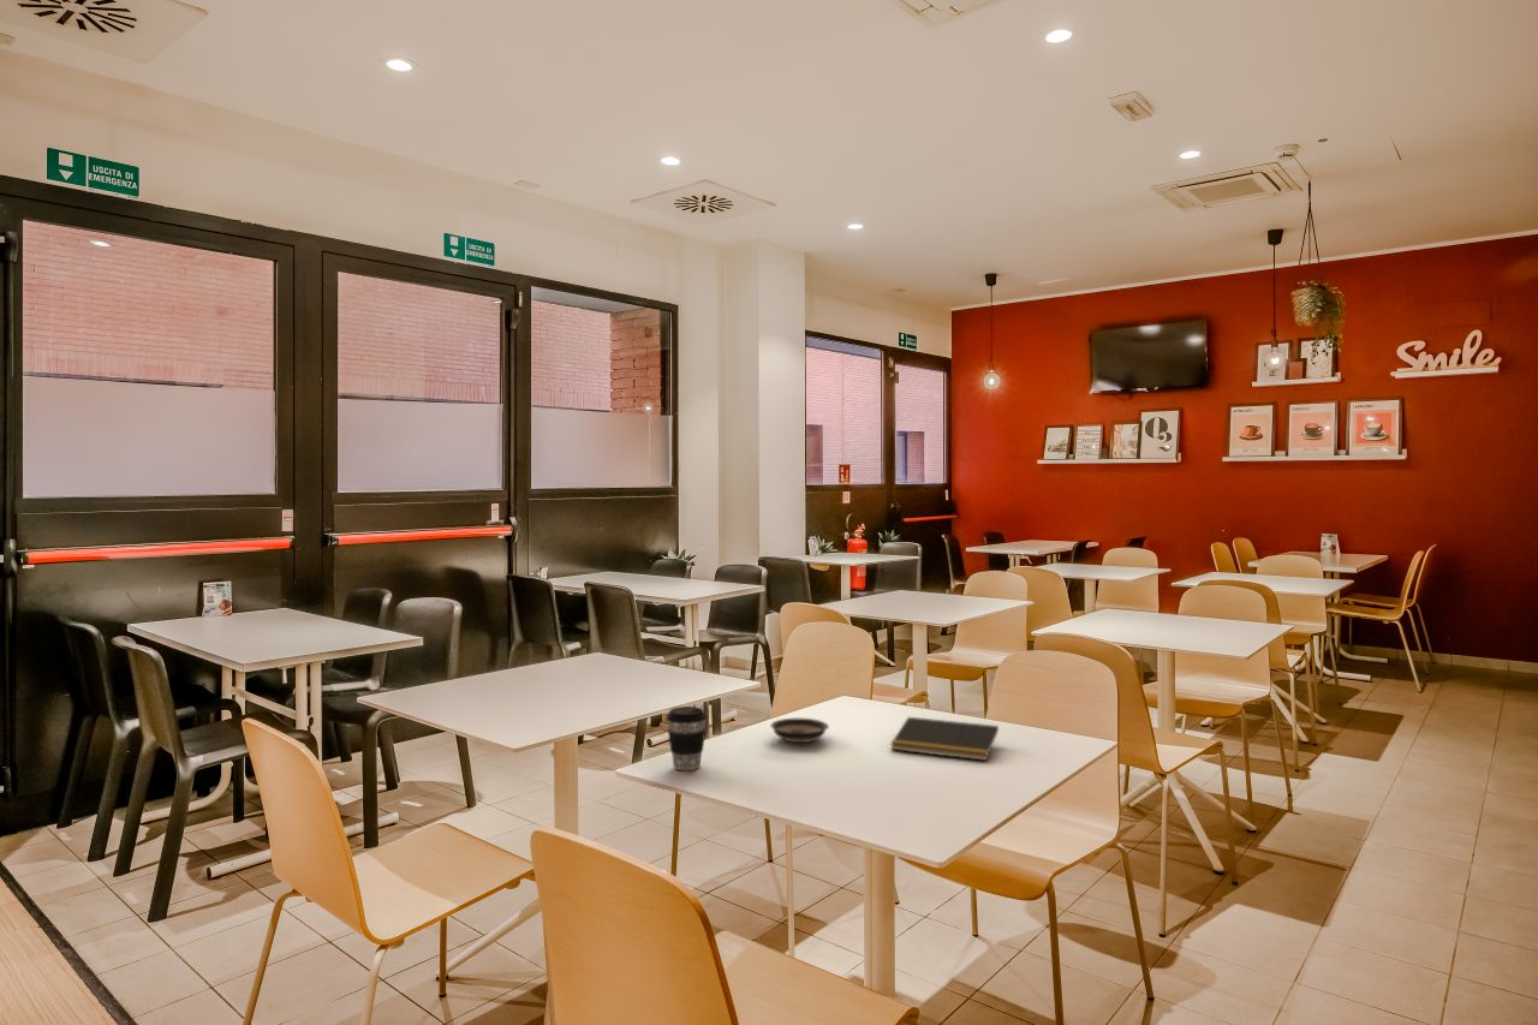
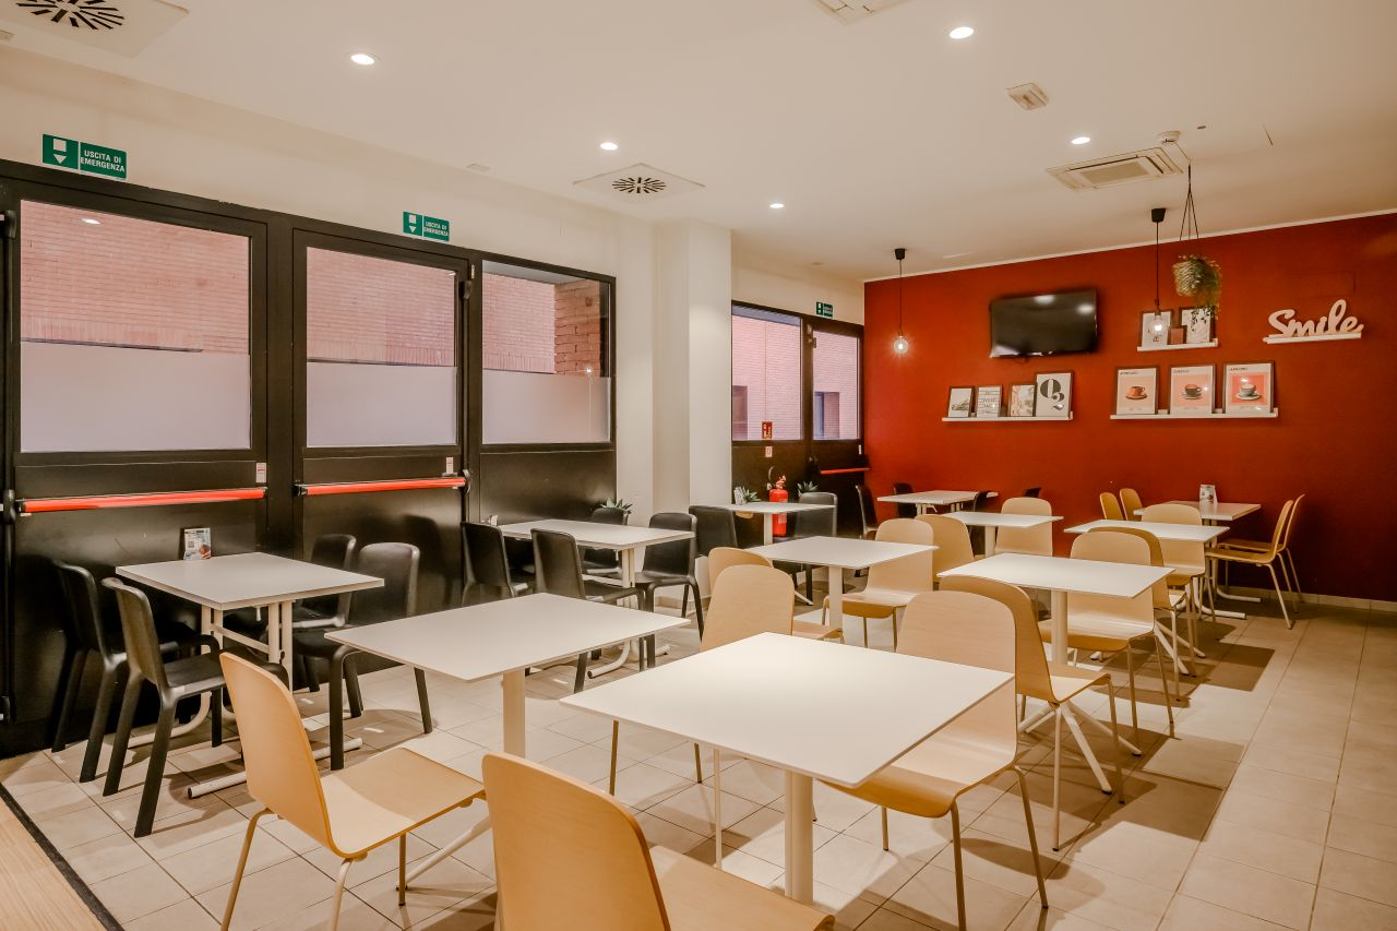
- notepad [889,716,1000,762]
- coffee cup [666,705,708,771]
- saucer [769,717,830,744]
